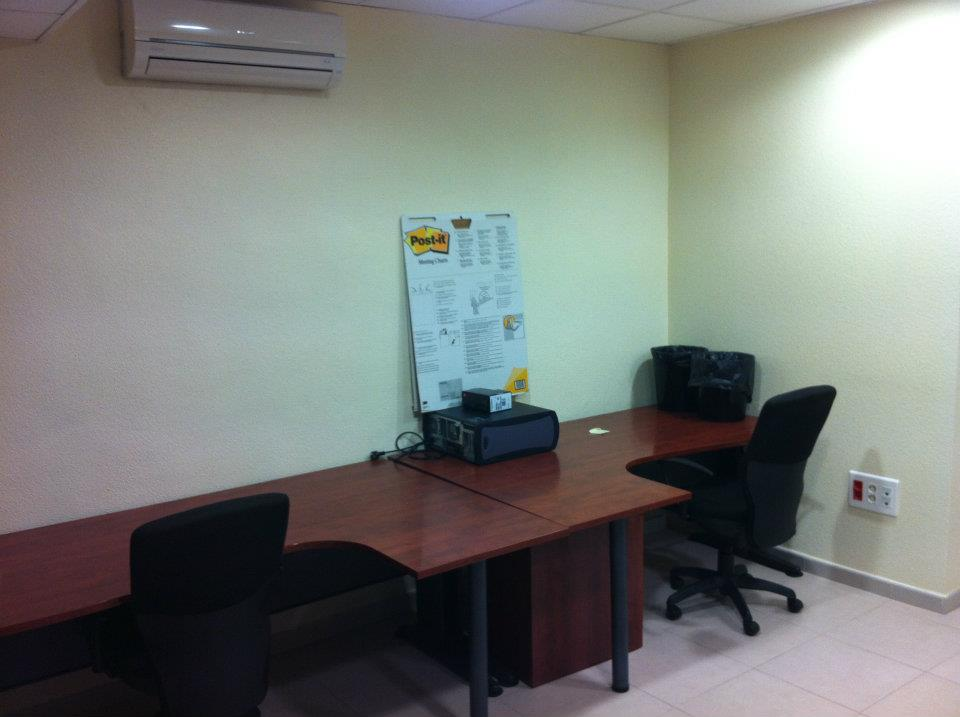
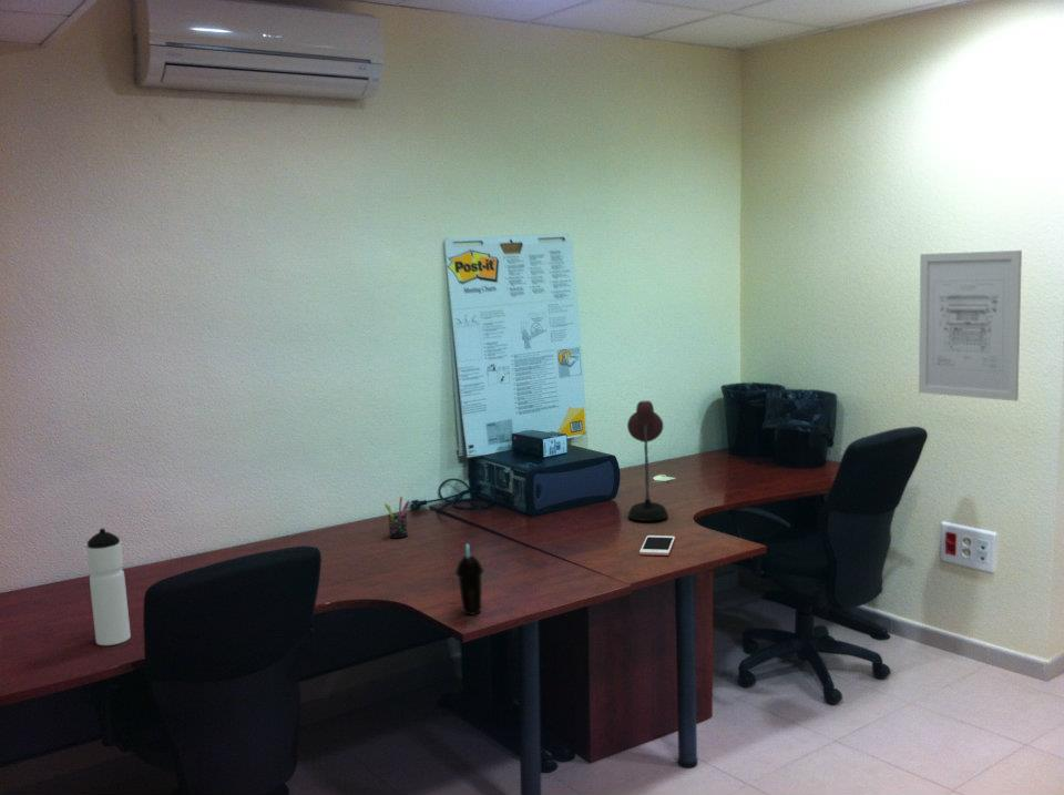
+ pen holder [383,496,411,539]
+ desk lamp [626,399,669,522]
+ cup [453,543,485,616]
+ wall art [918,249,1023,402]
+ water bottle [85,528,132,646]
+ cell phone [638,534,676,557]
